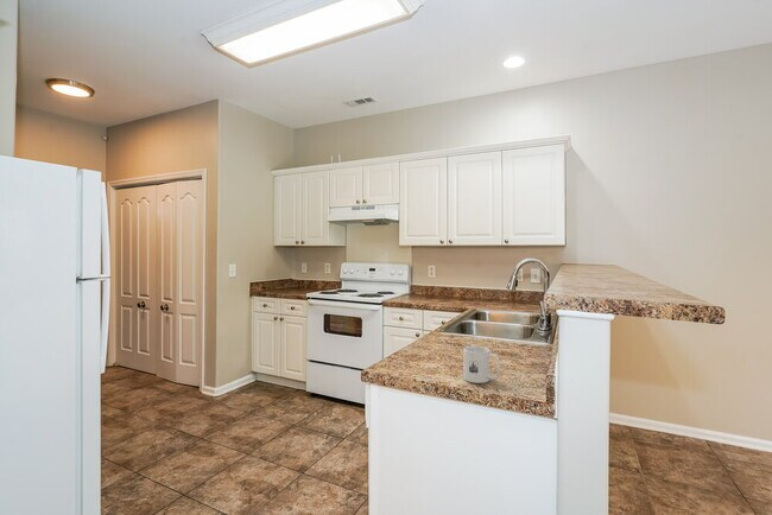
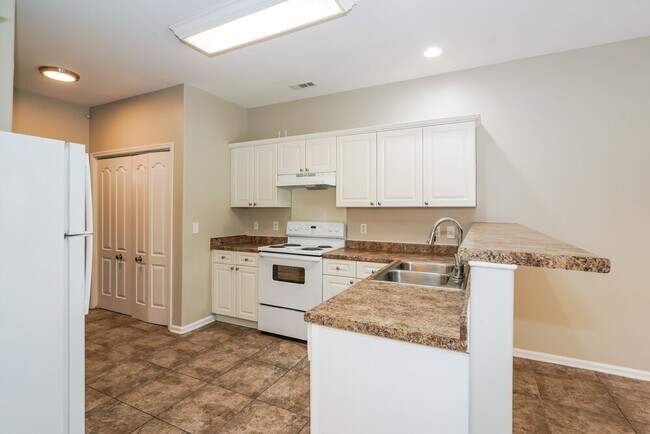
- mug [462,345,501,384]
